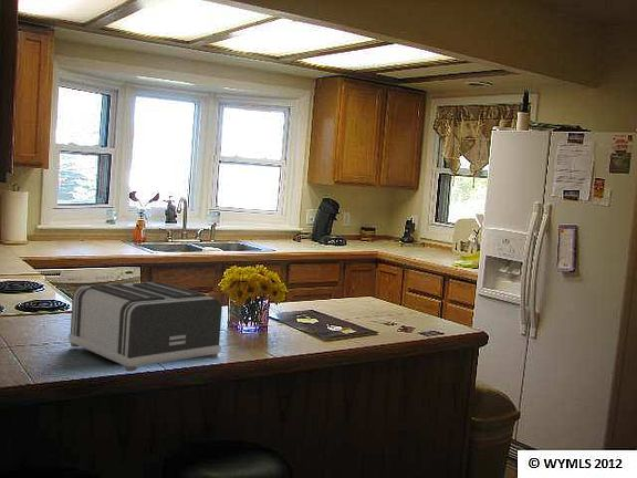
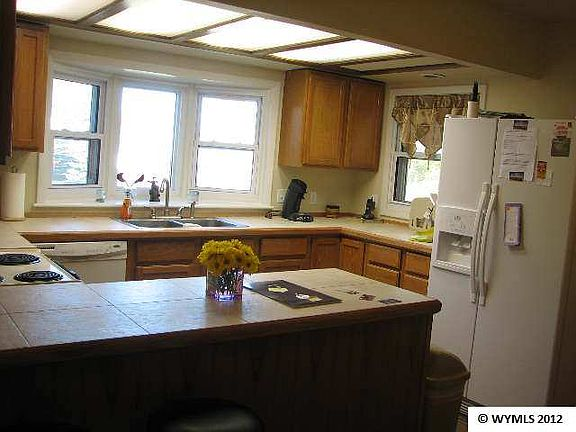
- toaster [67,281,223,372]
